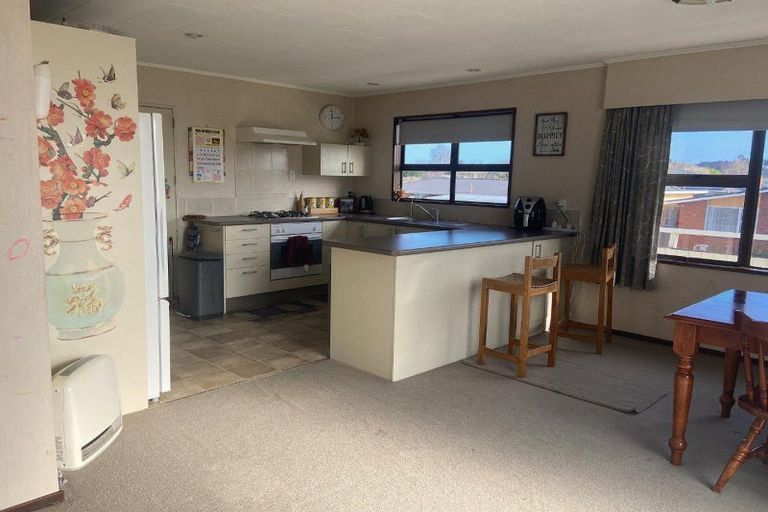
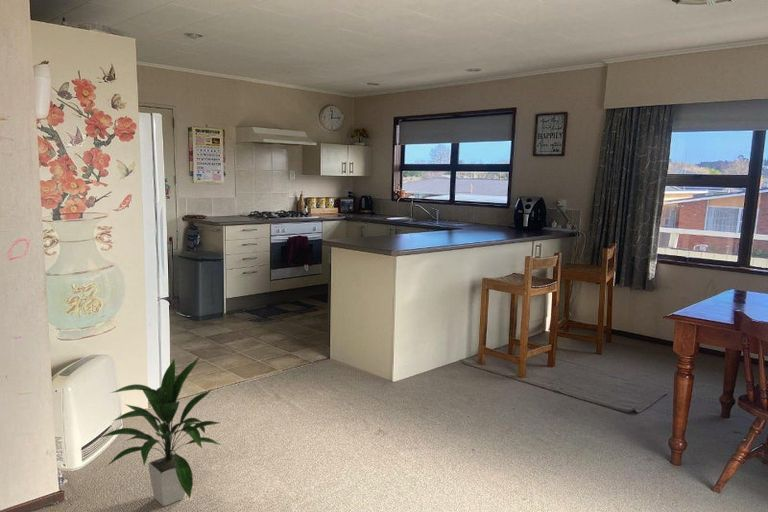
+ indoor plant [97,356,222,507]
